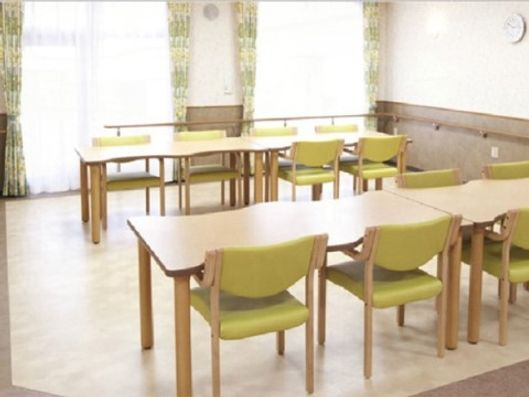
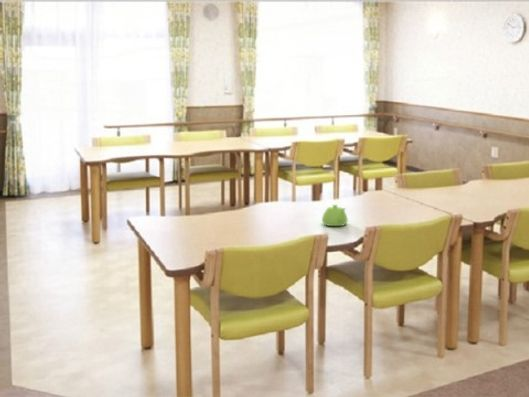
+ teapot [321,204,349,227]
